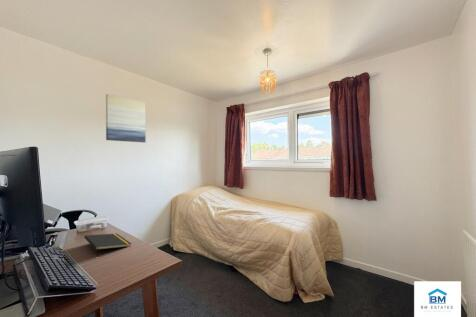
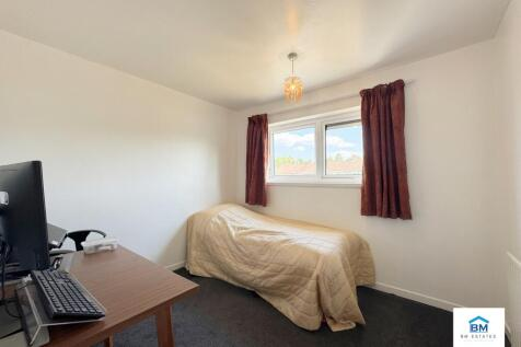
- notepad [83,233,132,256]
- wall art [105,93,147,143]
